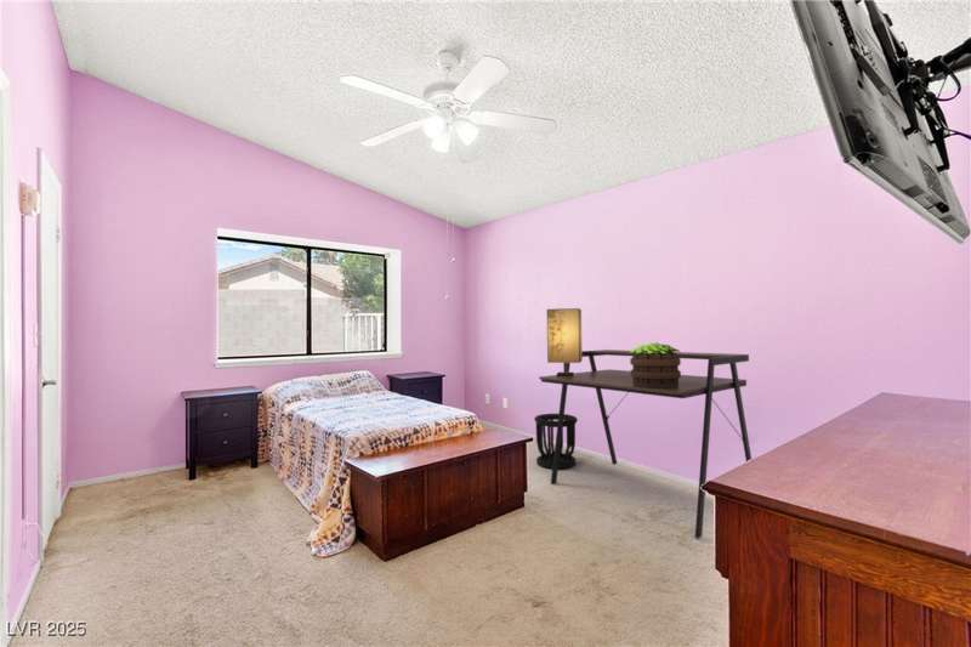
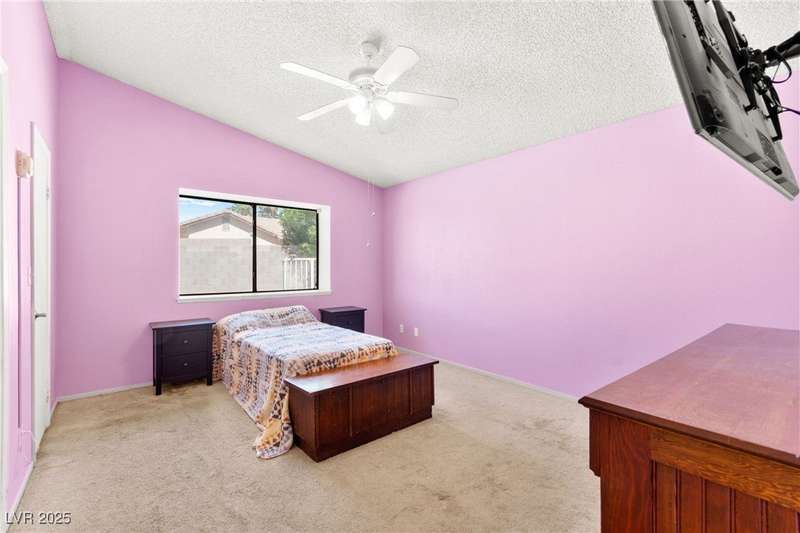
- wastebasket [533,413,579,470]
- potted plant [629,341,682,388]
- table lamp [546,307,584,376]
- desk [538,348,753,539]
